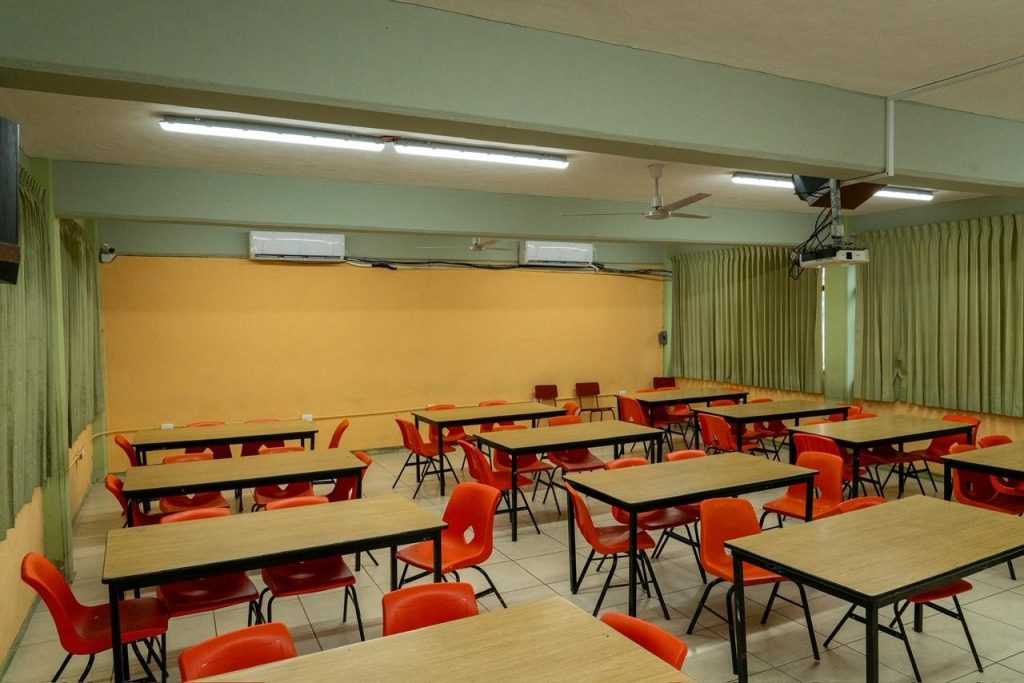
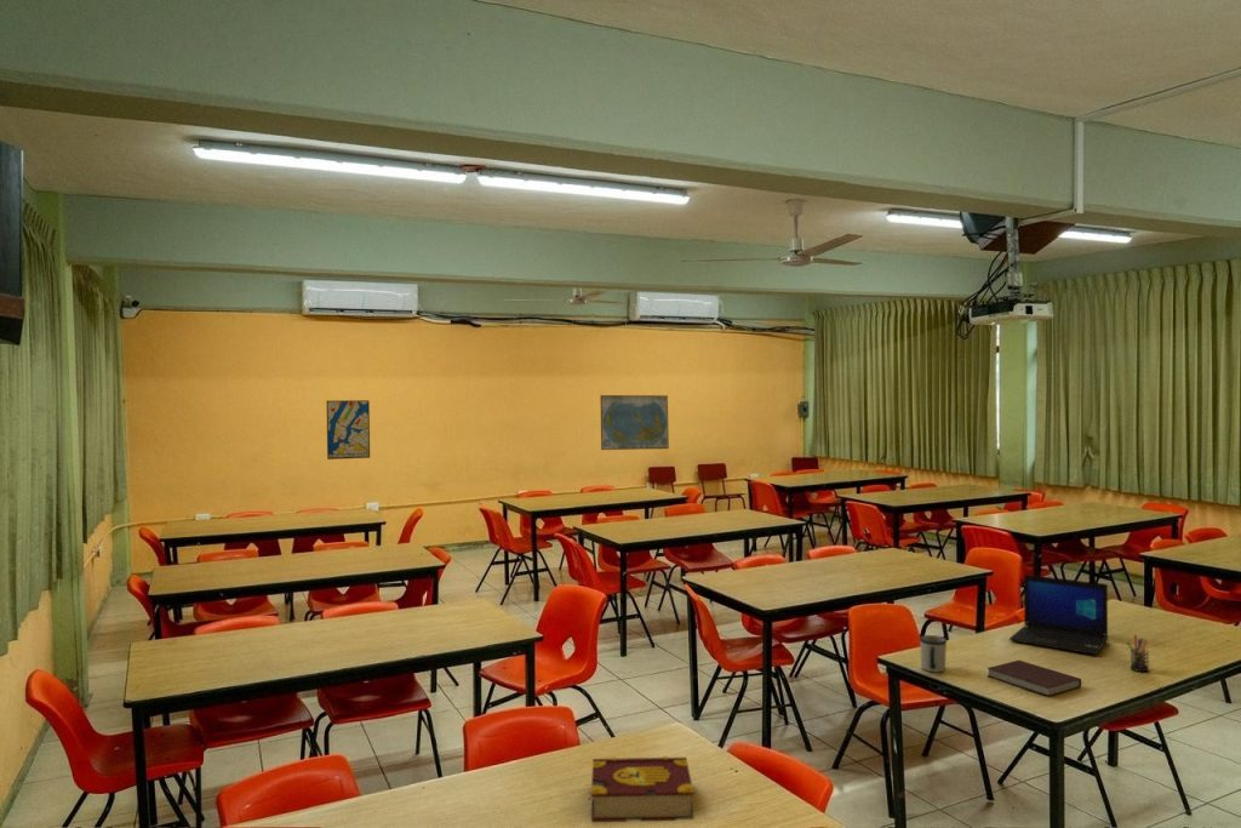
+ laptop [1008,573,1109,656]
+ pen holder [1126,634,1150,673]
+ book [587,755,696,823]
+ mug [919,634,948,673]
+ notebook [986,659,1082,697]
+ world map [599,394,670,451]
+ wall art [326,399,371,461]
